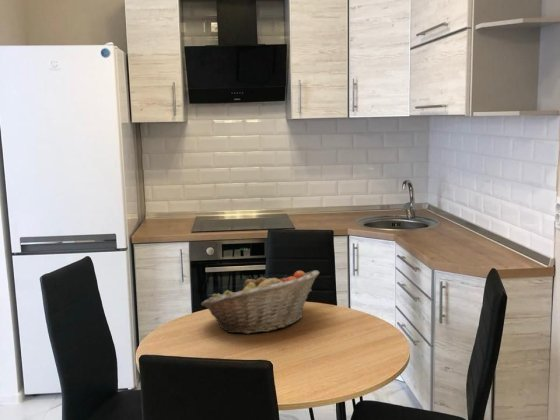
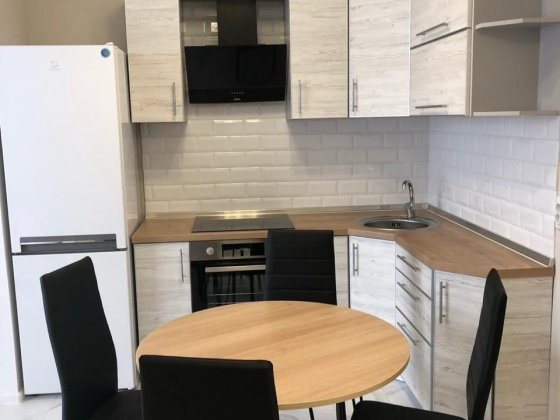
- fruit basket [200,270,320,335]
